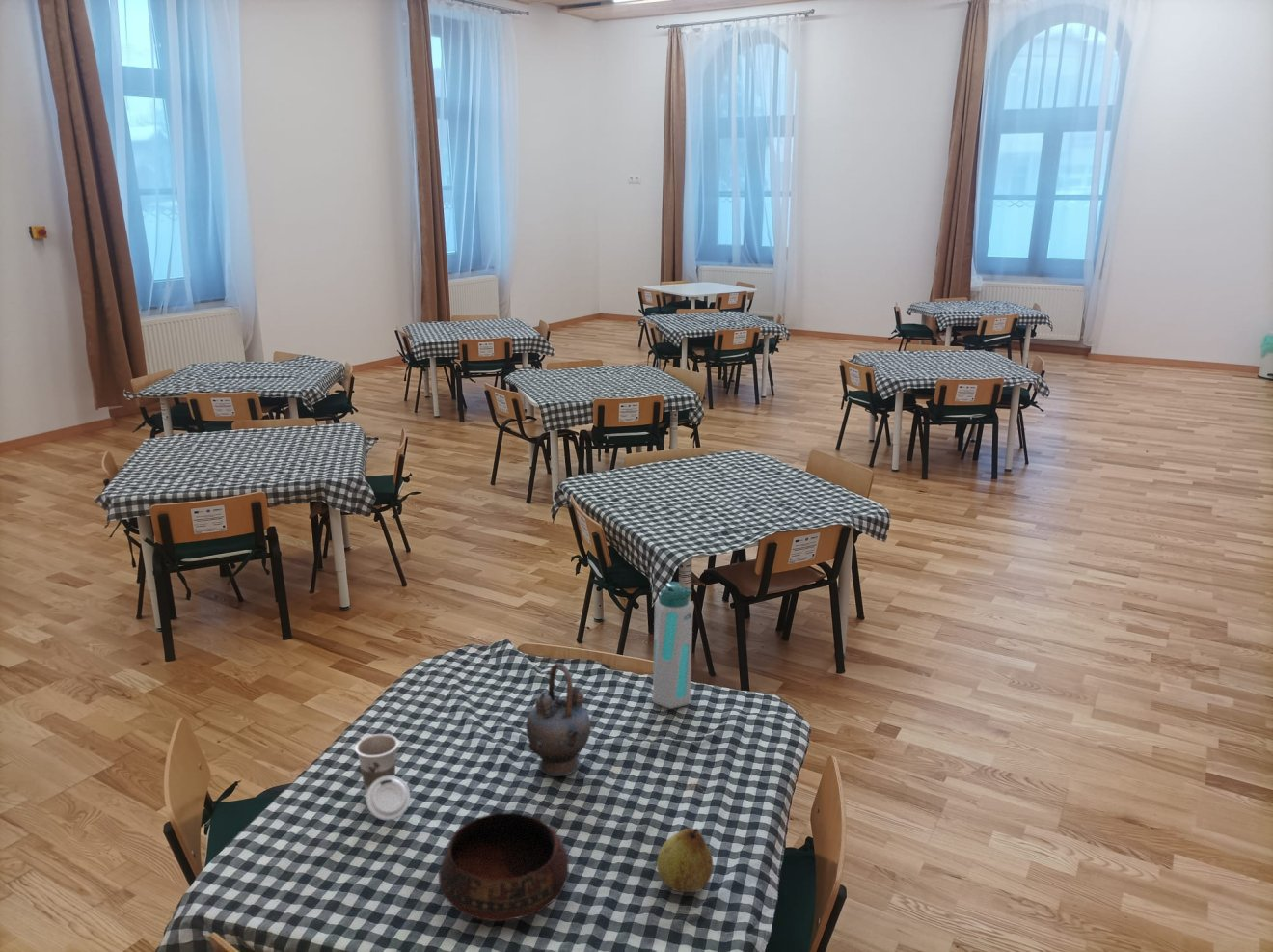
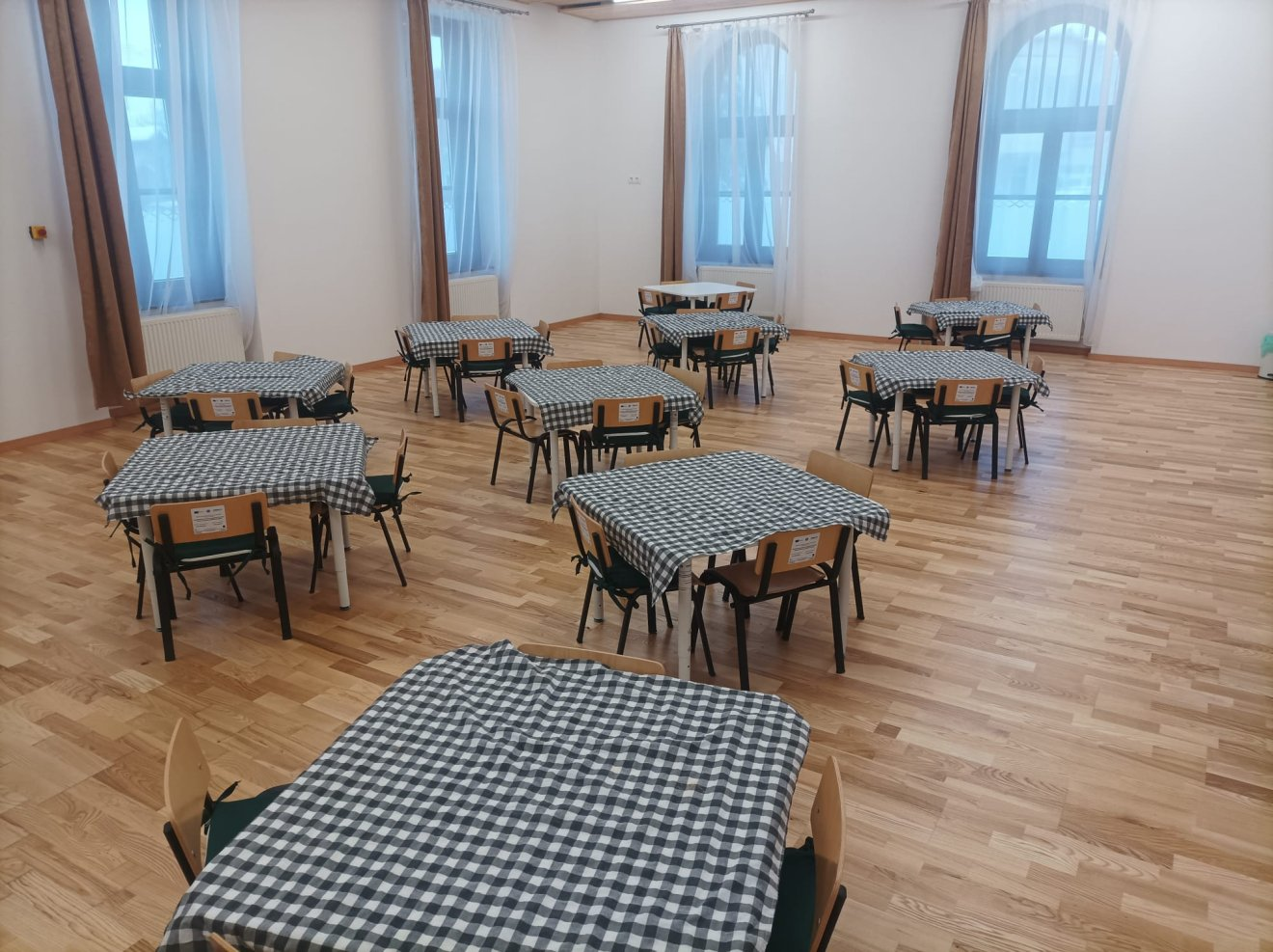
- teapot [526,662,592,777]
- fruit [656,828,714,893]
- water bottle [651,581,694,710]
- bowl [438,811,570,922]
- cup [354,733,411,822]
